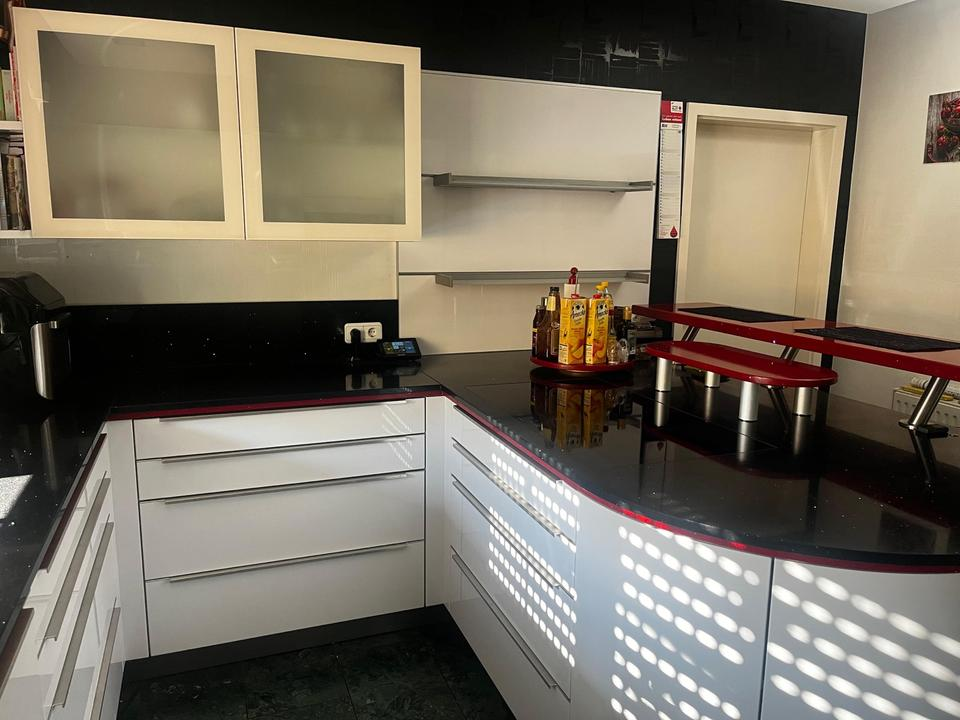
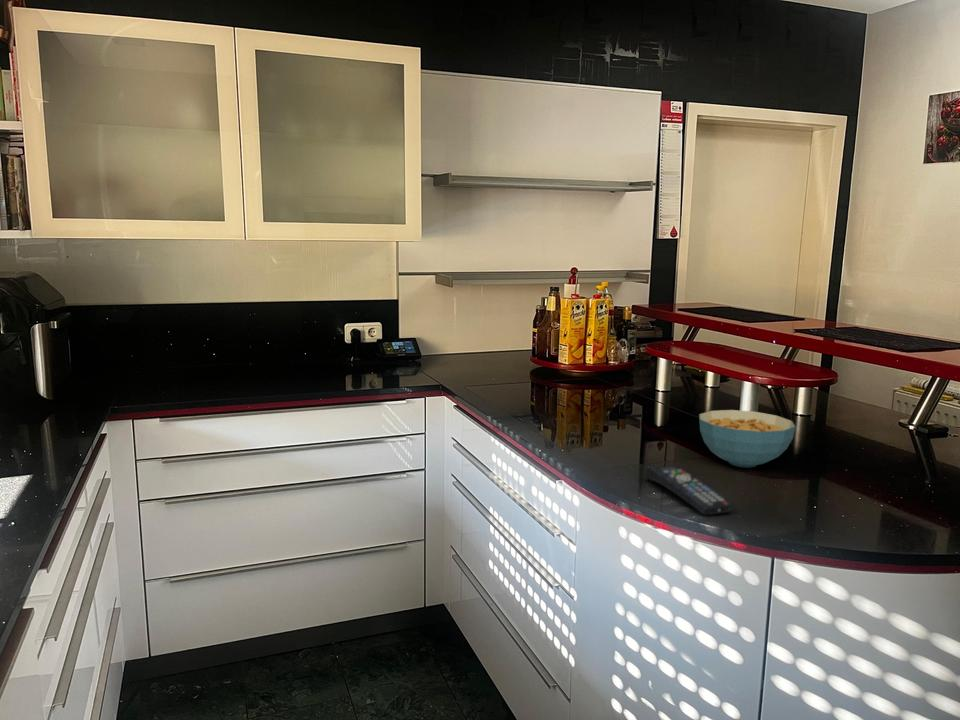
+ remote control [644,464,736,515]
+ cereal bowl [698,409,797,469]
